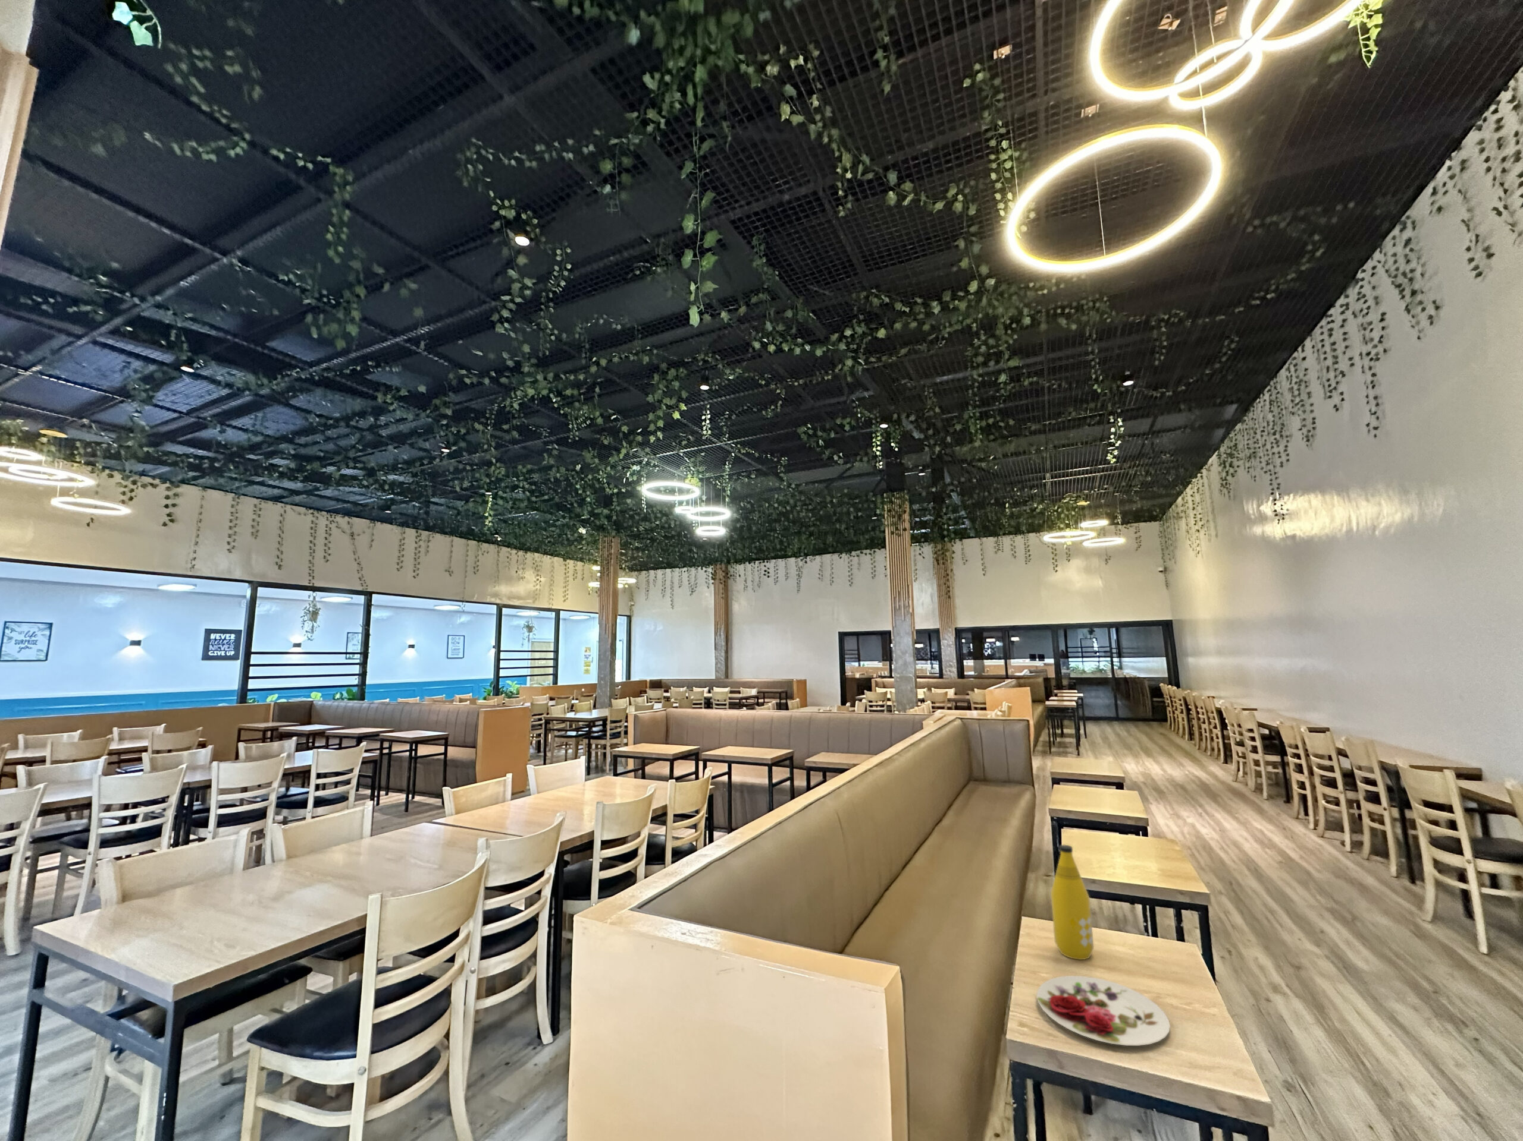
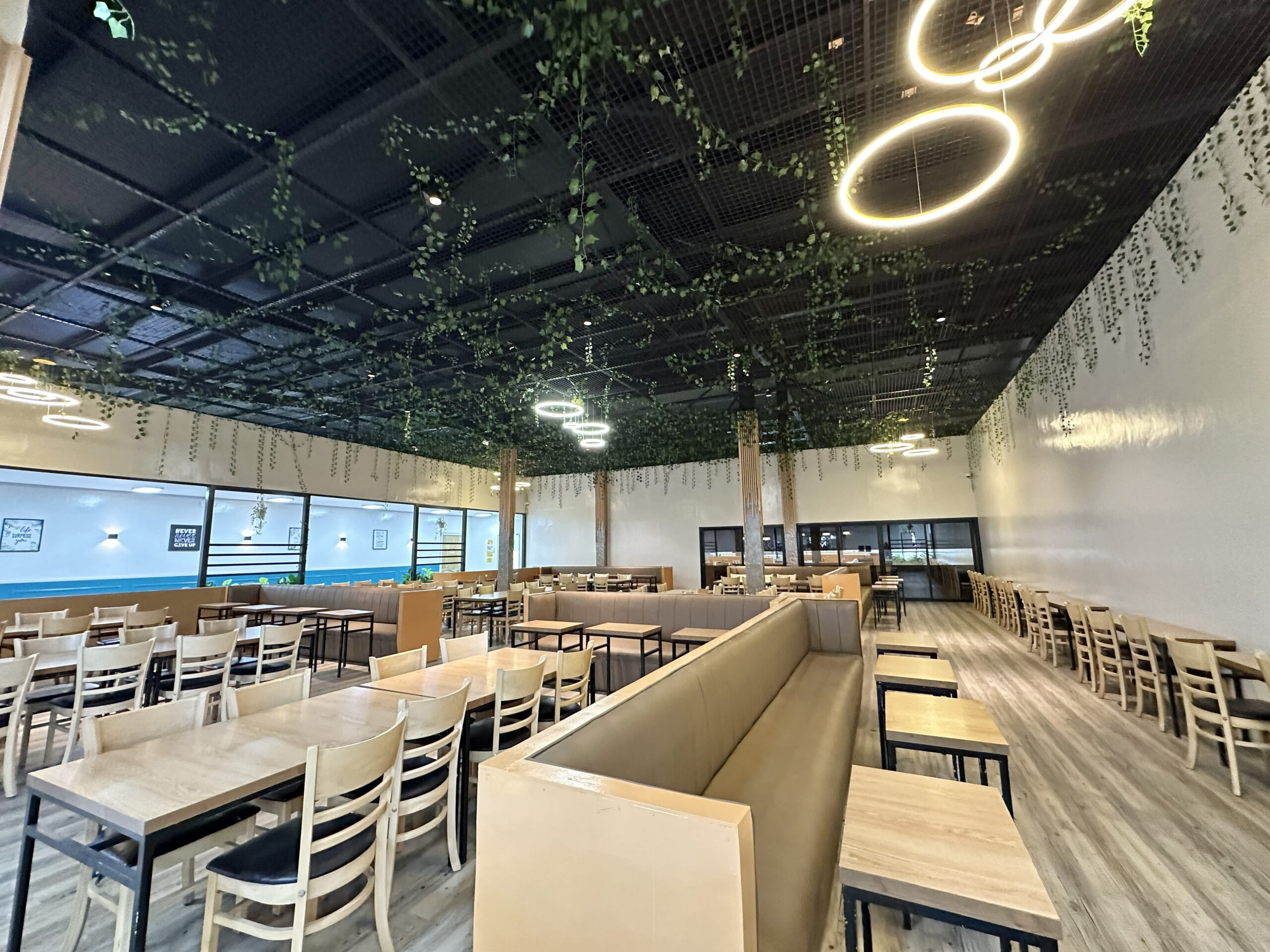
- plate [1036,976,1170,1046]
- bottle [1051,844,1095,960]
